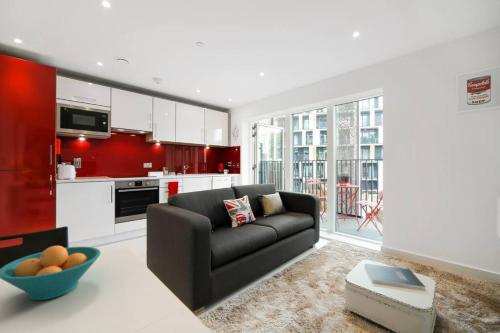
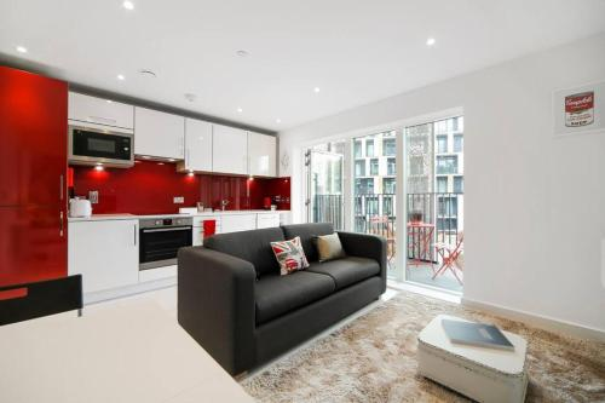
- fruit bowl [0,245,102,301]
